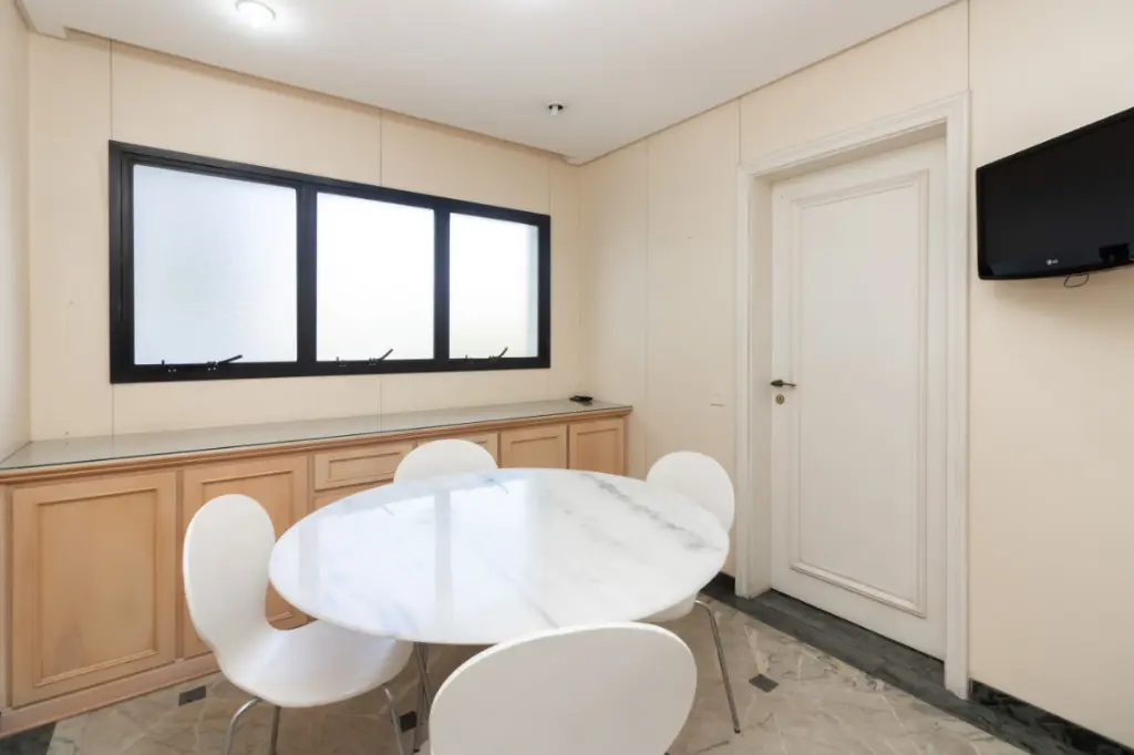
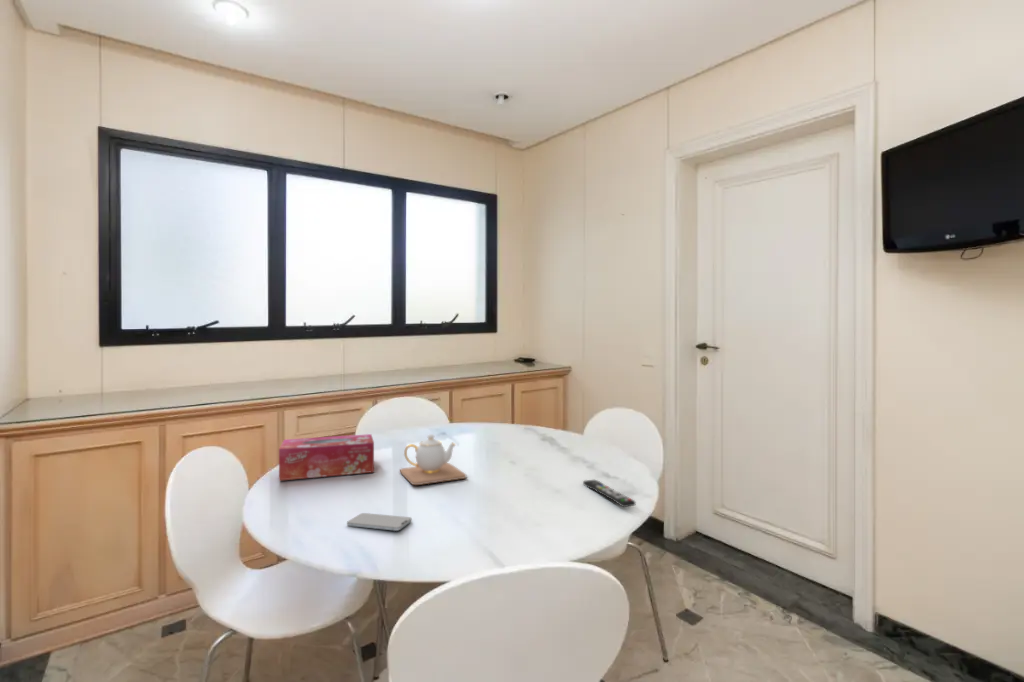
+ tissue box [278,433,375,481]
+ teapot [399,433,467,486]
+ smartphone [346,512,413,532]
+ remote control [582,479,637,508]
